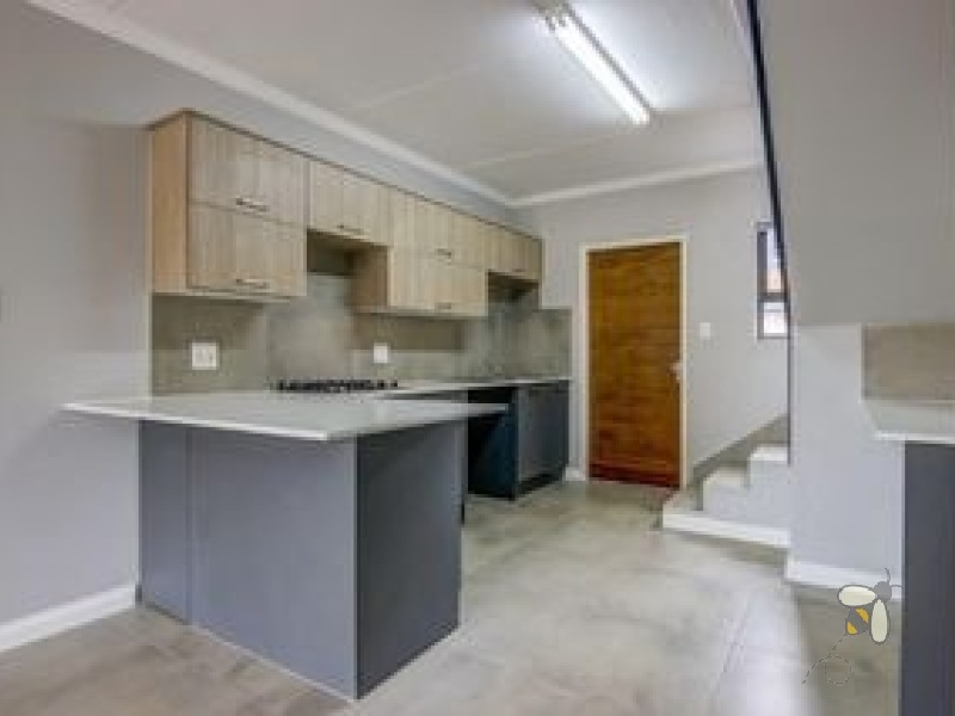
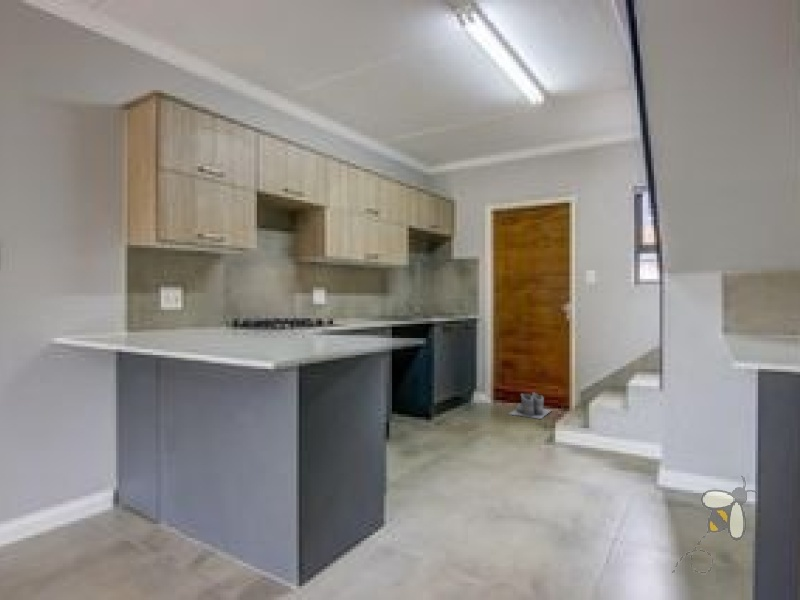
+ boots [508,391,553,420]
